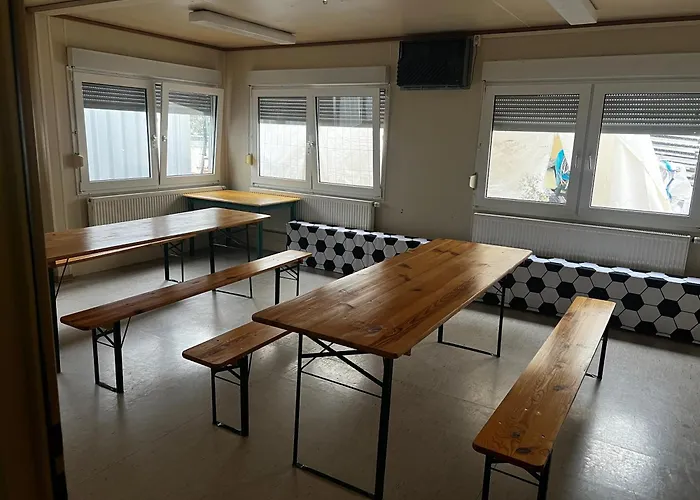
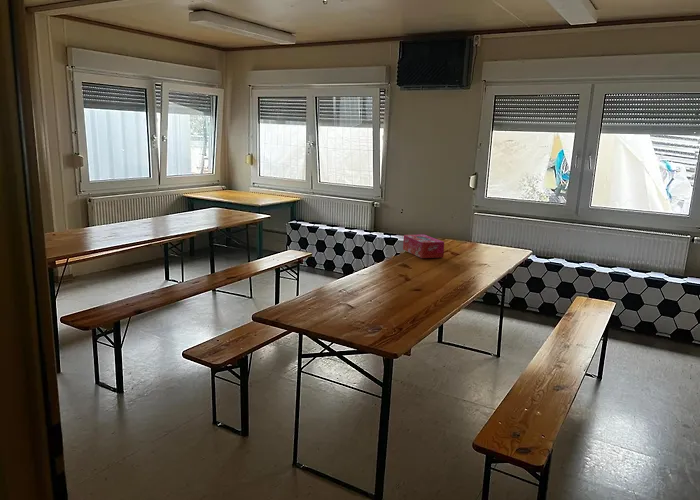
+ tissue box [402,233,445,259]
